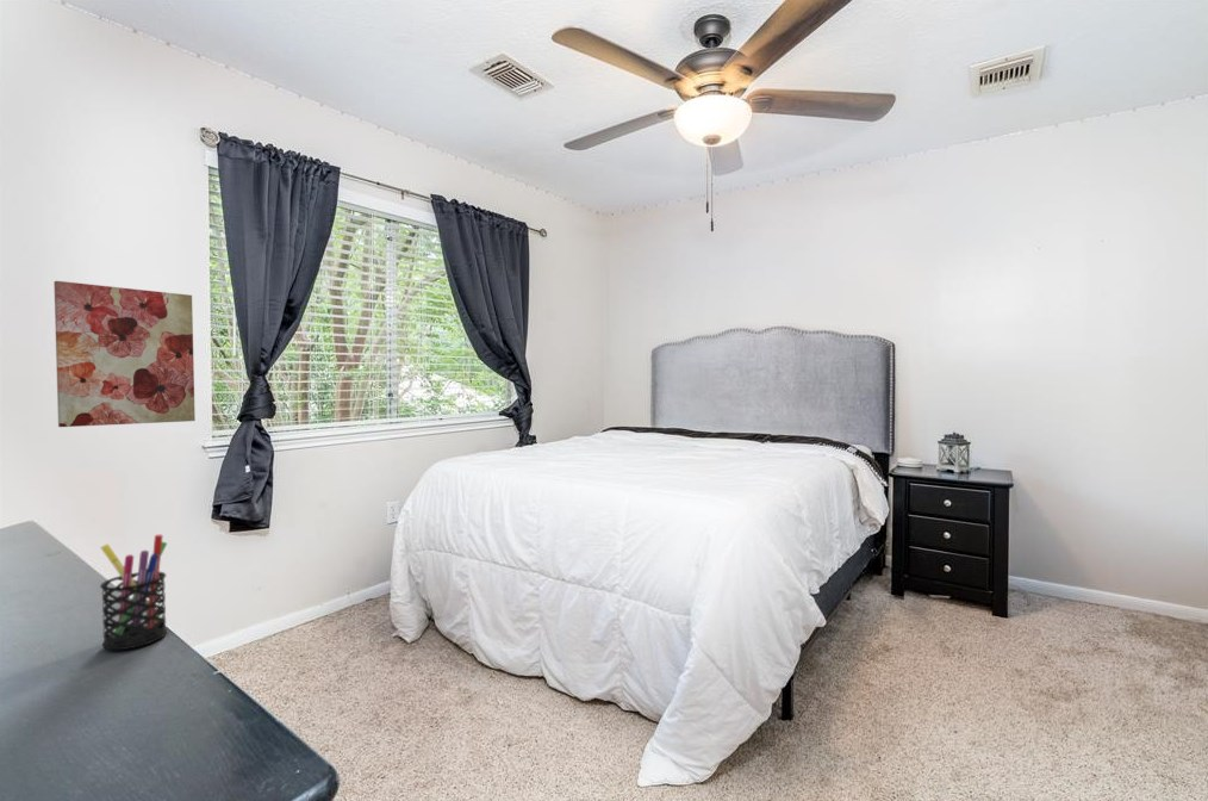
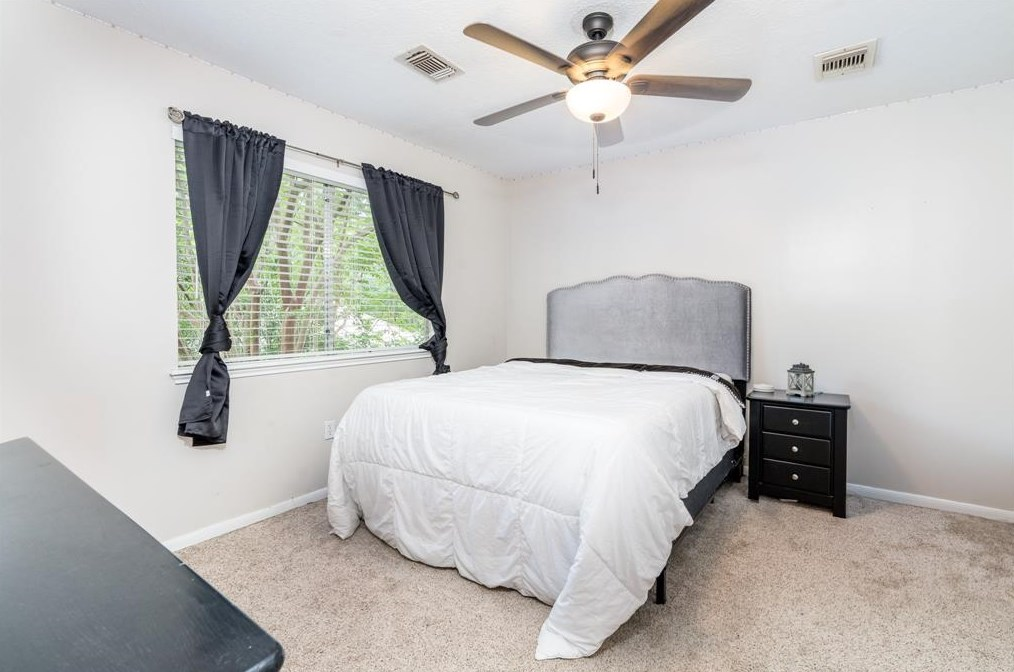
- wall art [52,280,197,428]
- pen holder [99,534,169,651]
